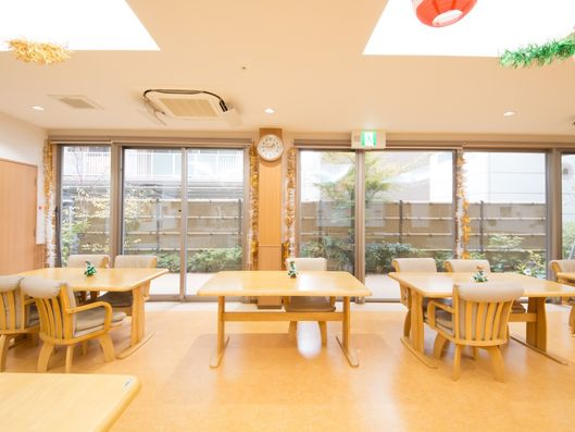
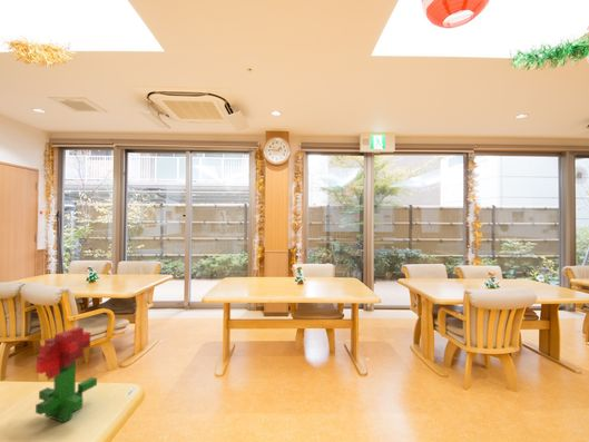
+ plant [35,326,98,423]
